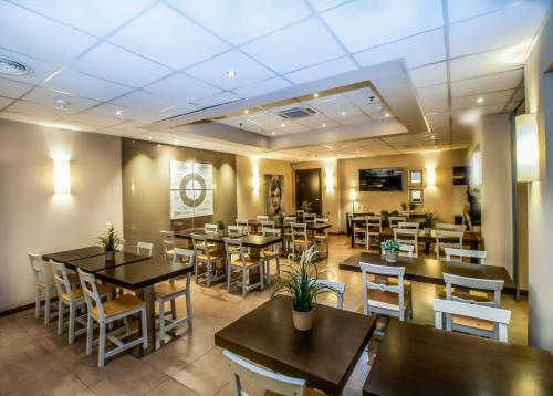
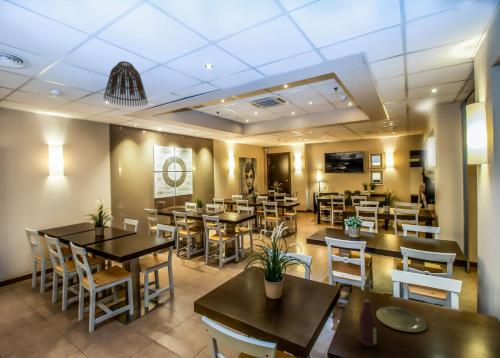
+ plate [375,306,428,333]
+ wine bottle [358,283,377,348]
+ lamp shade [102,60,149,108]
